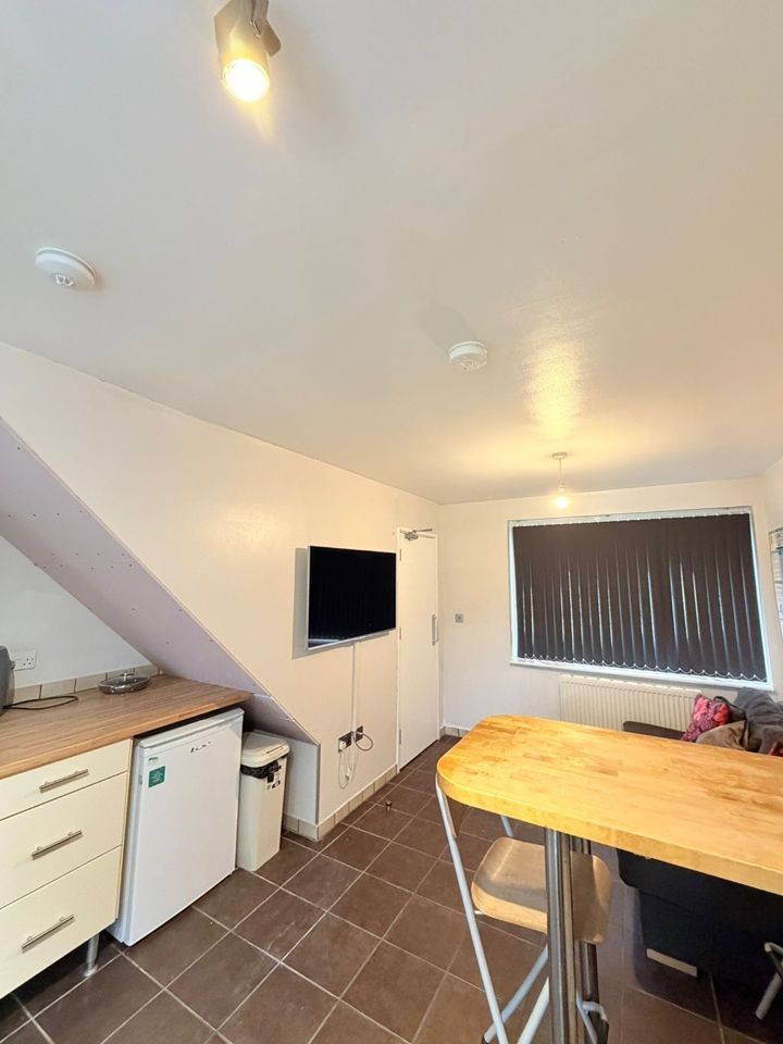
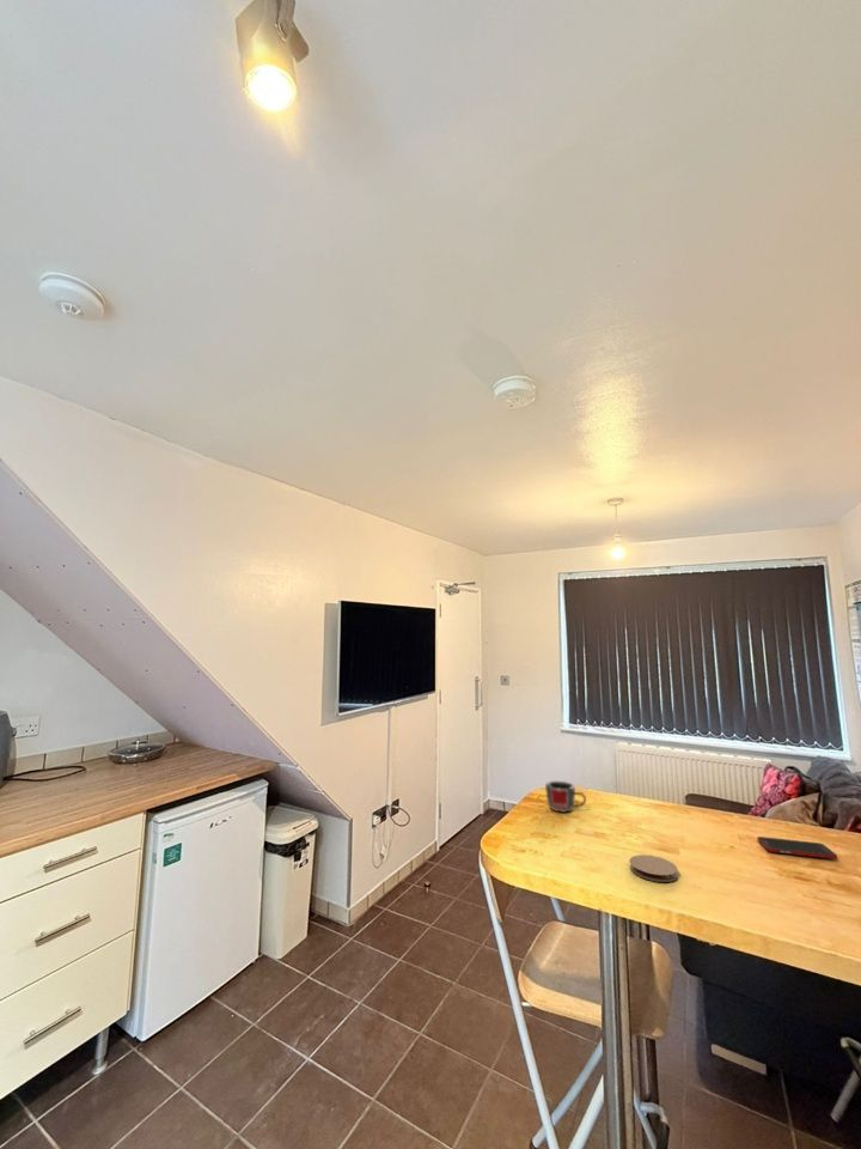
+ mug [544,780,587,814]
+ cell phone [756,835,838,861]
+ coaster [629,853,679,883]
